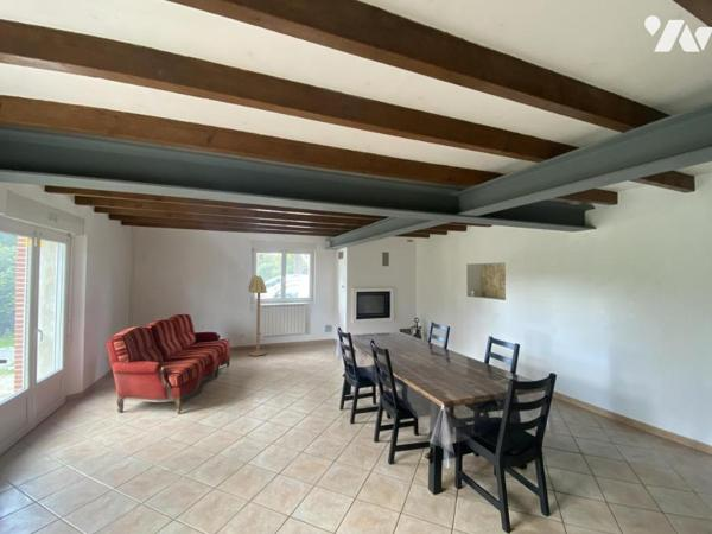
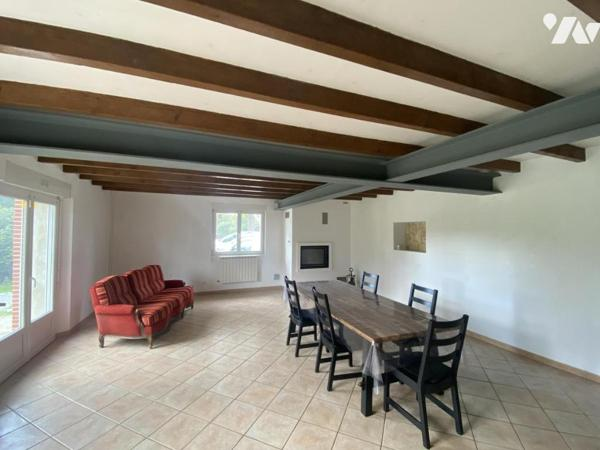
- floor lamp [247,274,268,357]
